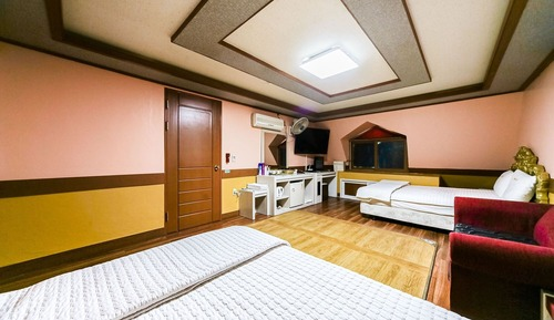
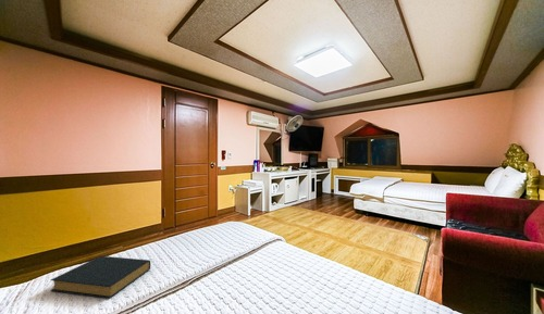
+ hardback book [49,255,151,300]
